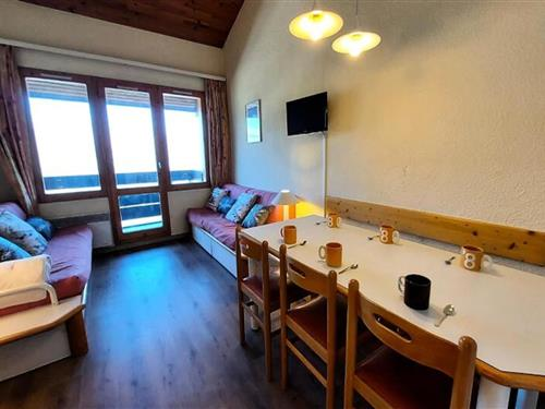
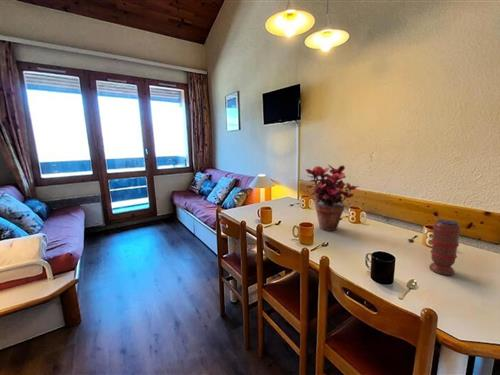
+ potted plant [305,164,360,232]
+ spice grinder [428,218,462,276]
